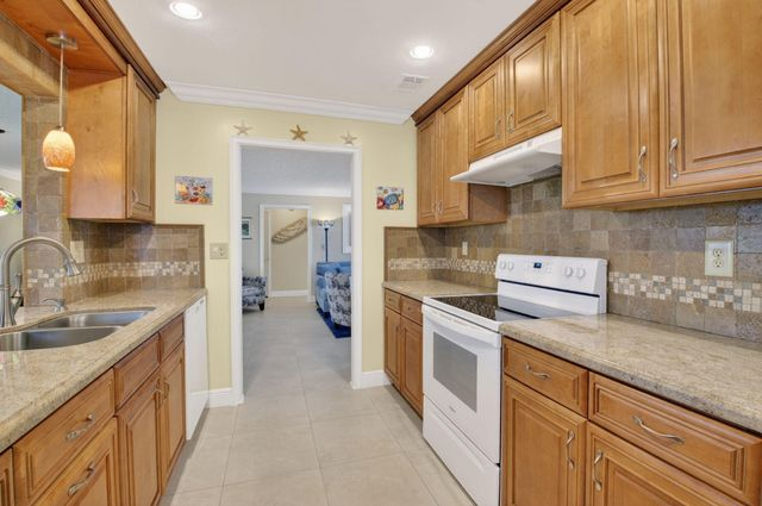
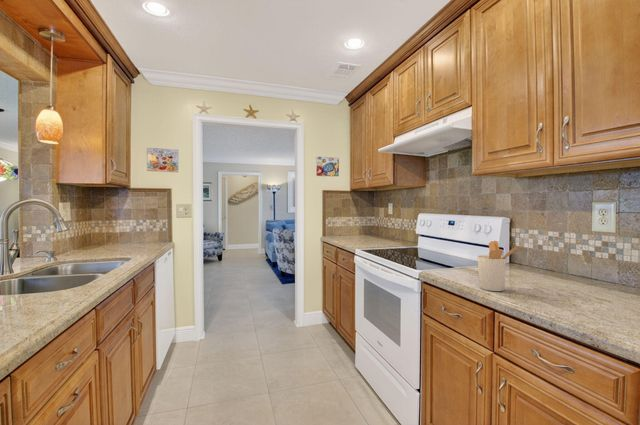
+ utensil holder [476,240,523,292]
